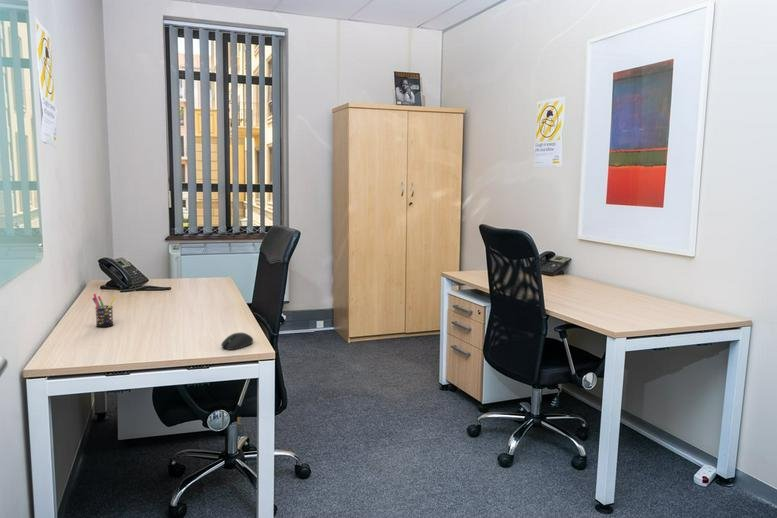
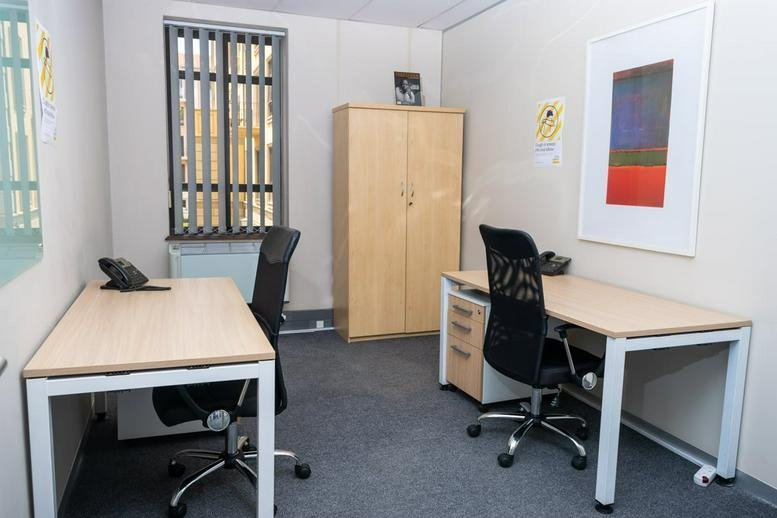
- computer mouse [220,332,254,351]
- pen holder [91,293,117,328]
